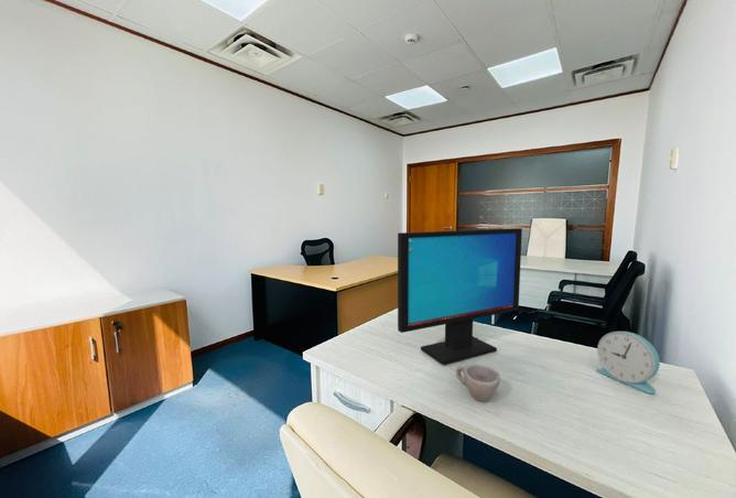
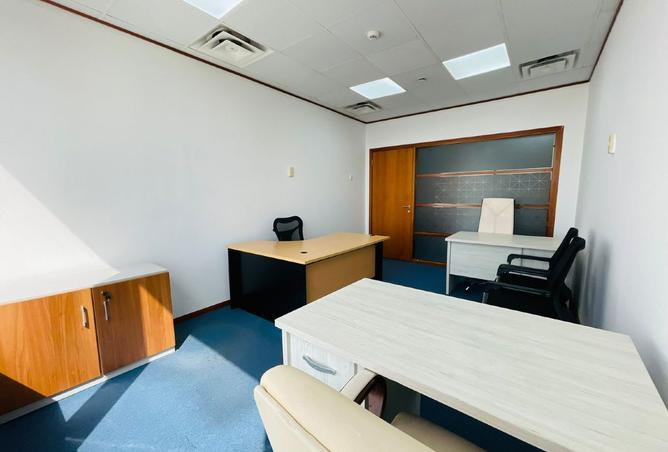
- alarm clock [595,331,661,394]
- cup [455,364,501,402]
- computer monitor [397,227,523,366]
